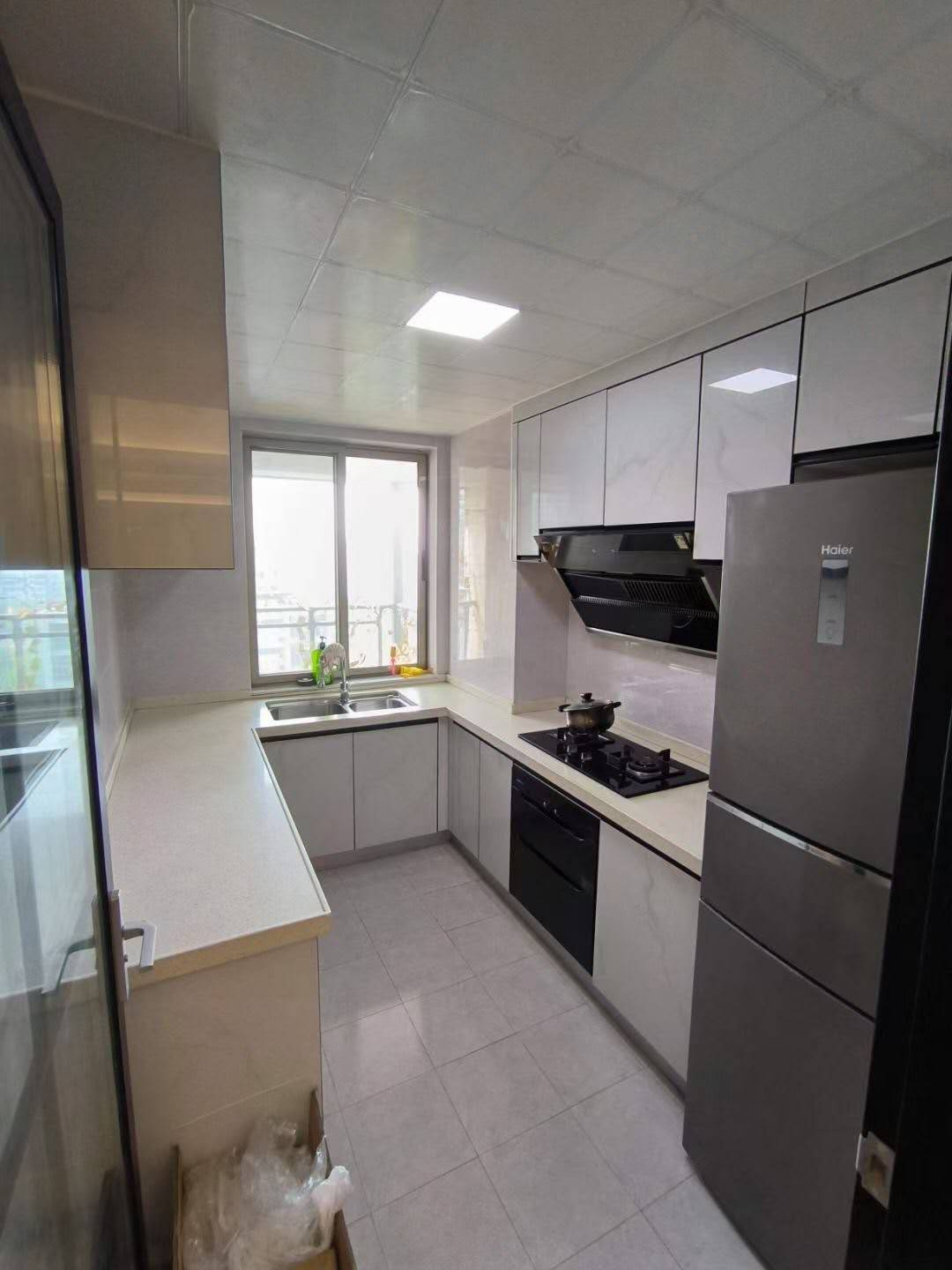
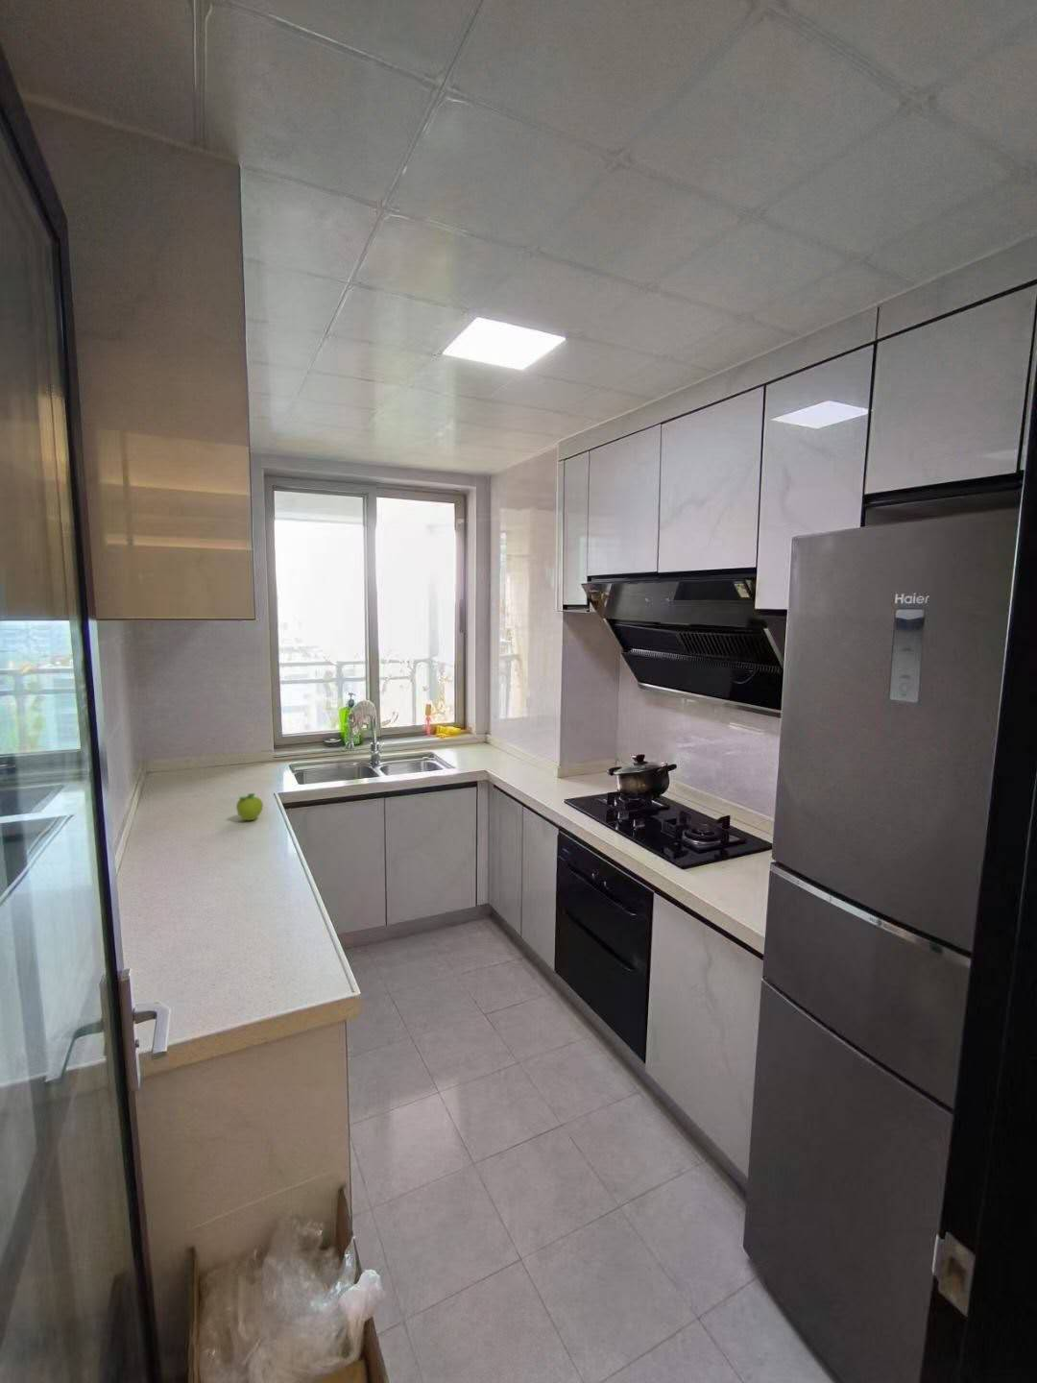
+ fruit [235,793,264,821]
